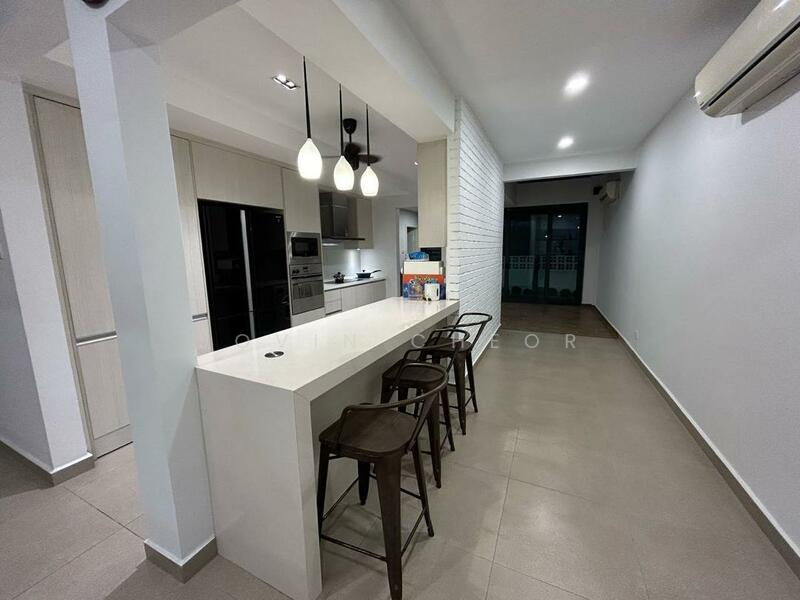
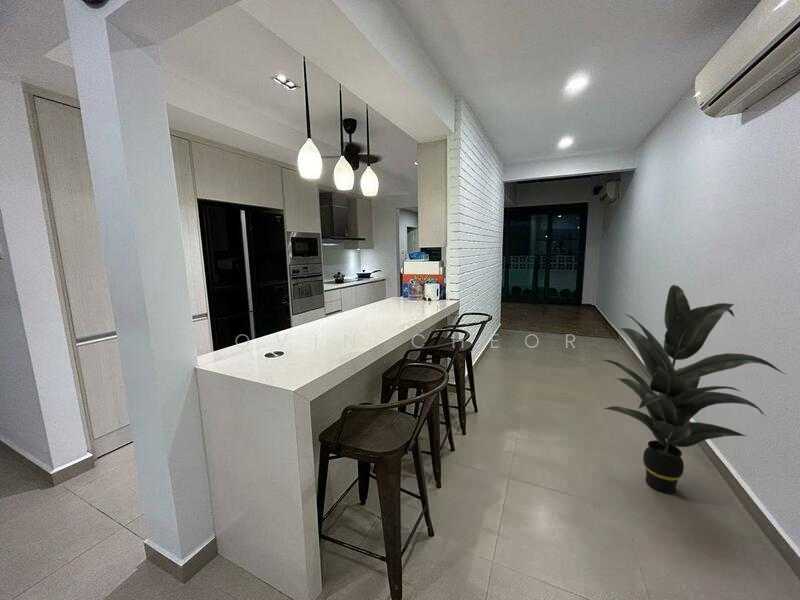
+ indoor plant [603,284,788,495]
